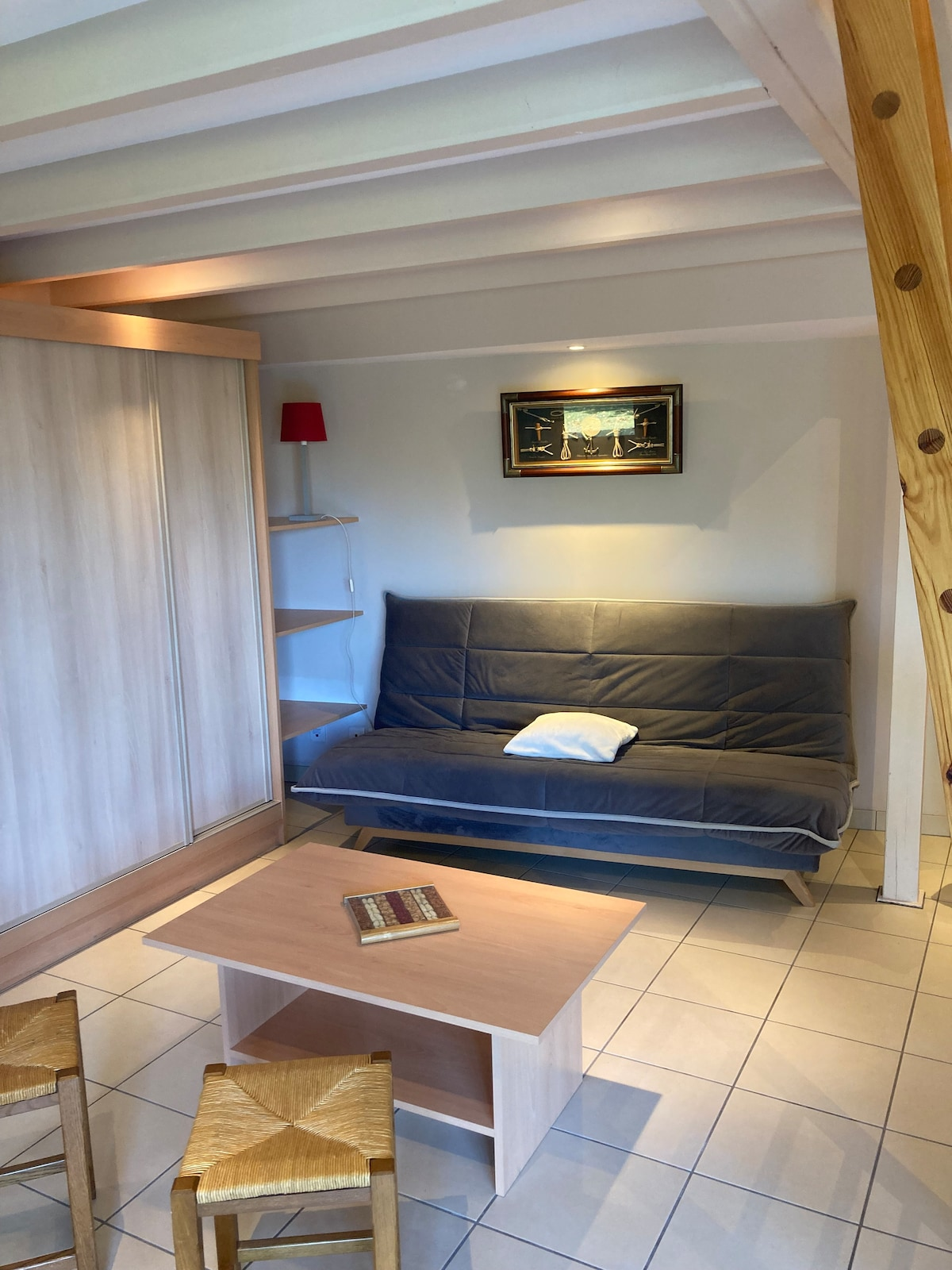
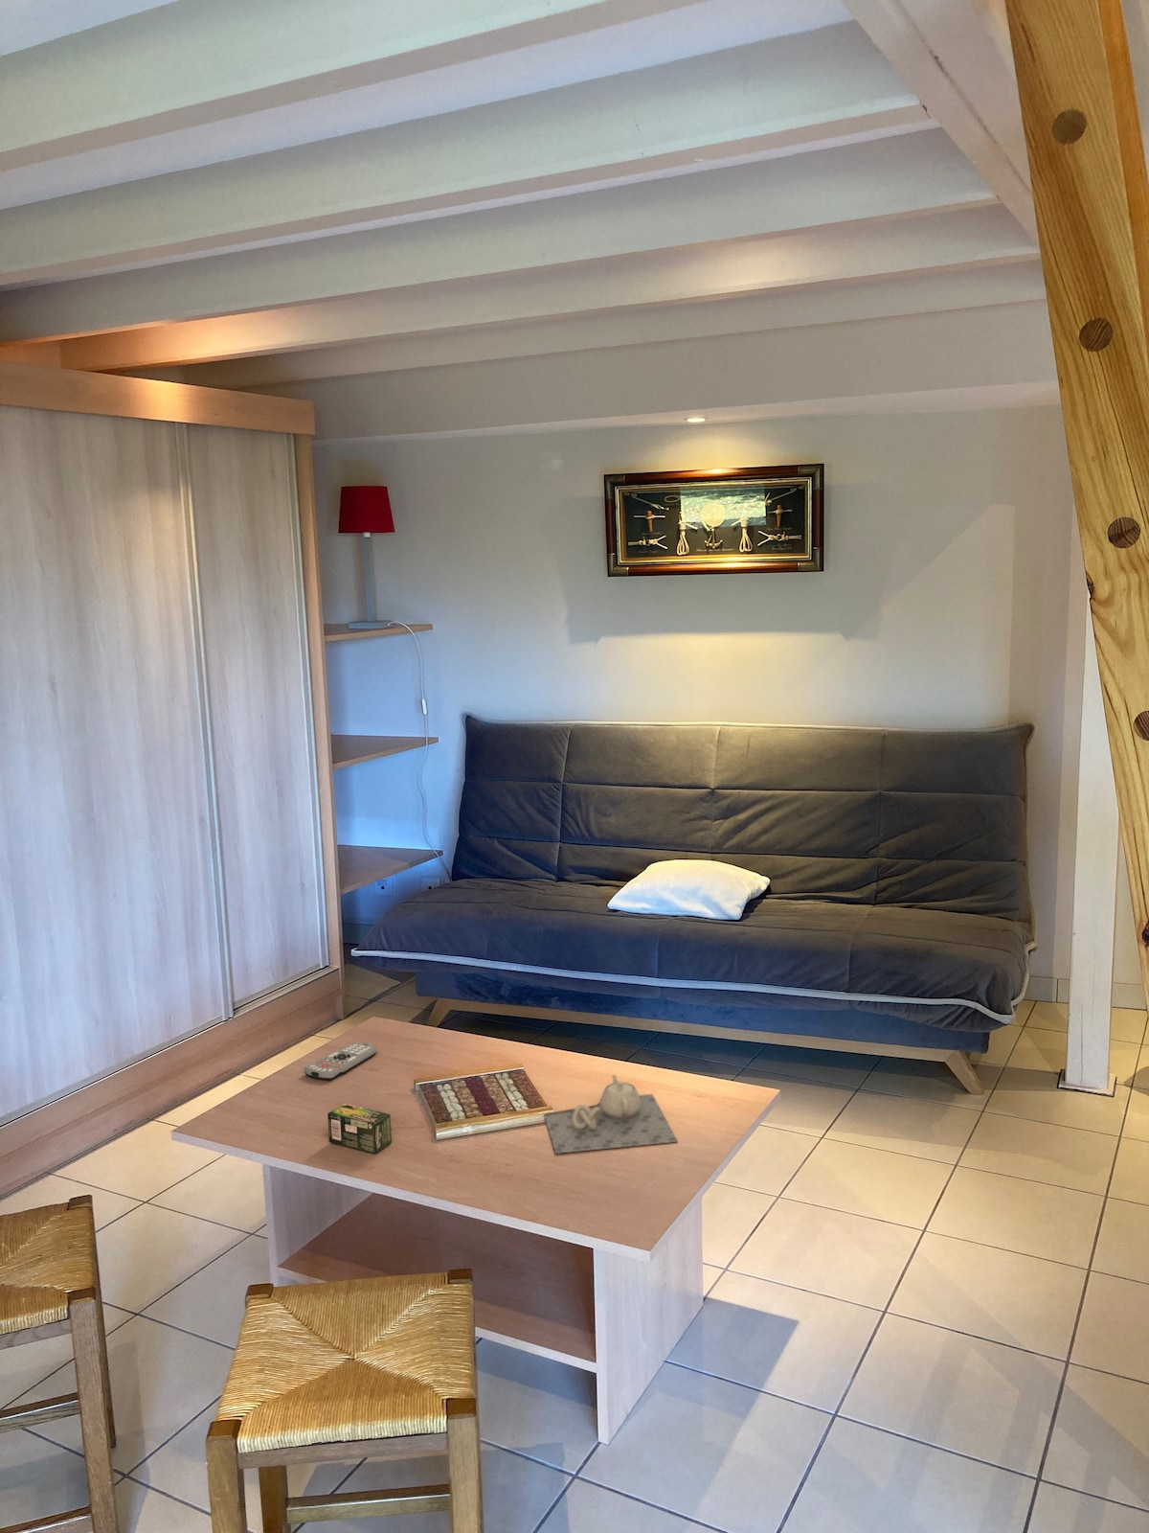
+ tea box [327,1103,392,1154]
+ remote control [303,1042,378,1080]
+ teapot [543,1074,678,1154]
